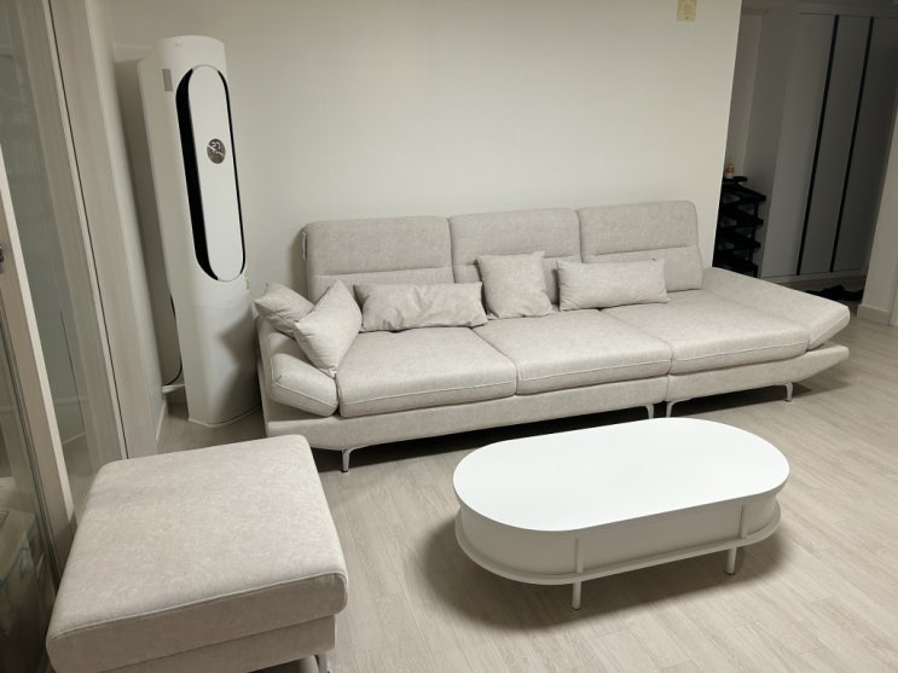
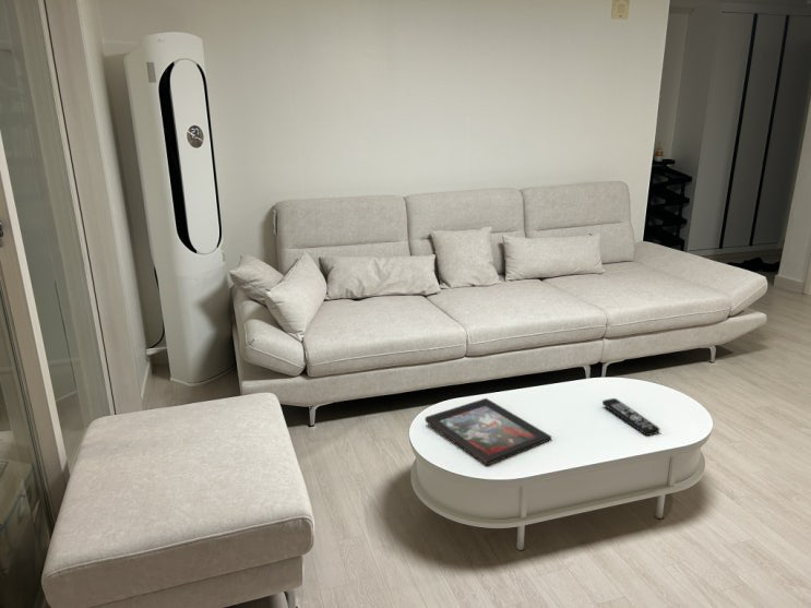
+ decorative tray [425,397,552,466]
+ remote control [601,397,661,437]
